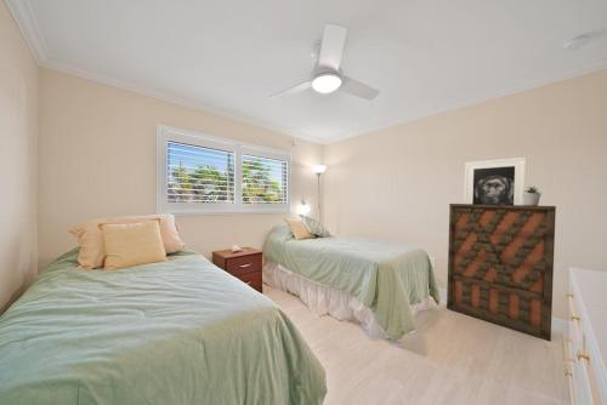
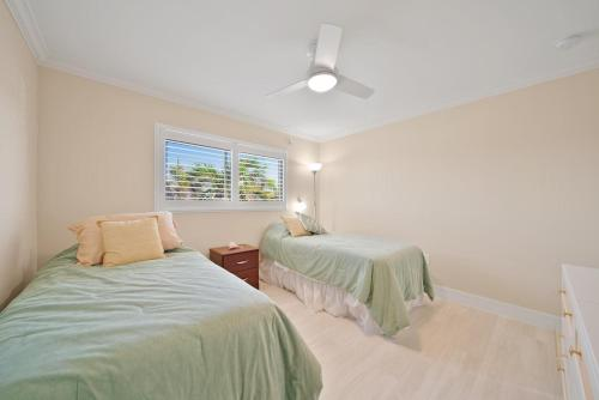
- storage cabinet [446,202,557,343]
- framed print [463,156,527,205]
- potted plant [522,184,543,206]
